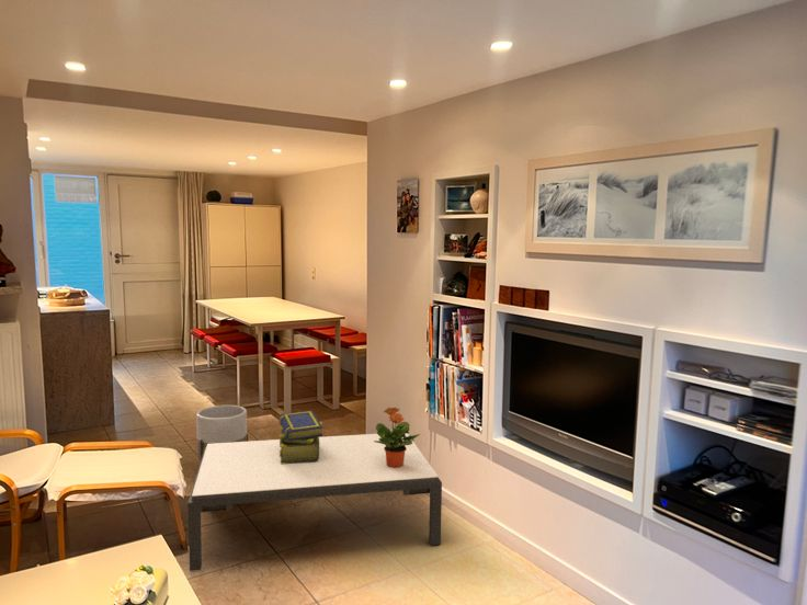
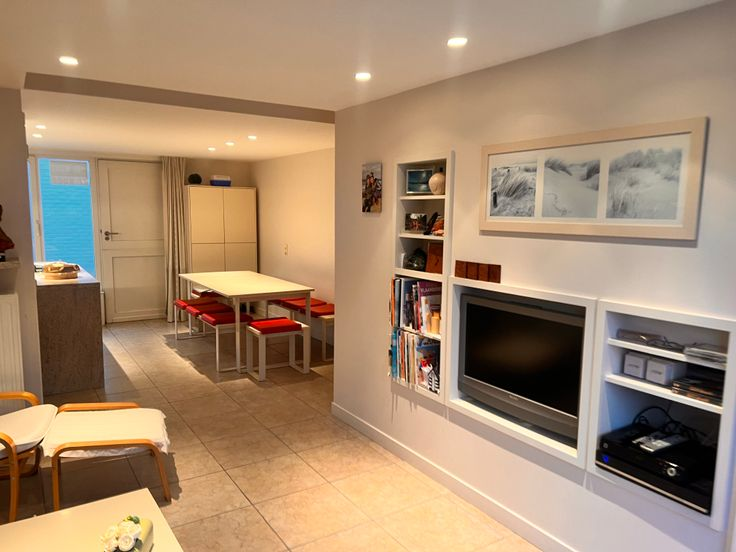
- coffee table [186,433,443,572]
- planter [195,404,249,461]
- stack of books [279,410,323,465]
- potted plant [374,407,421,467]
